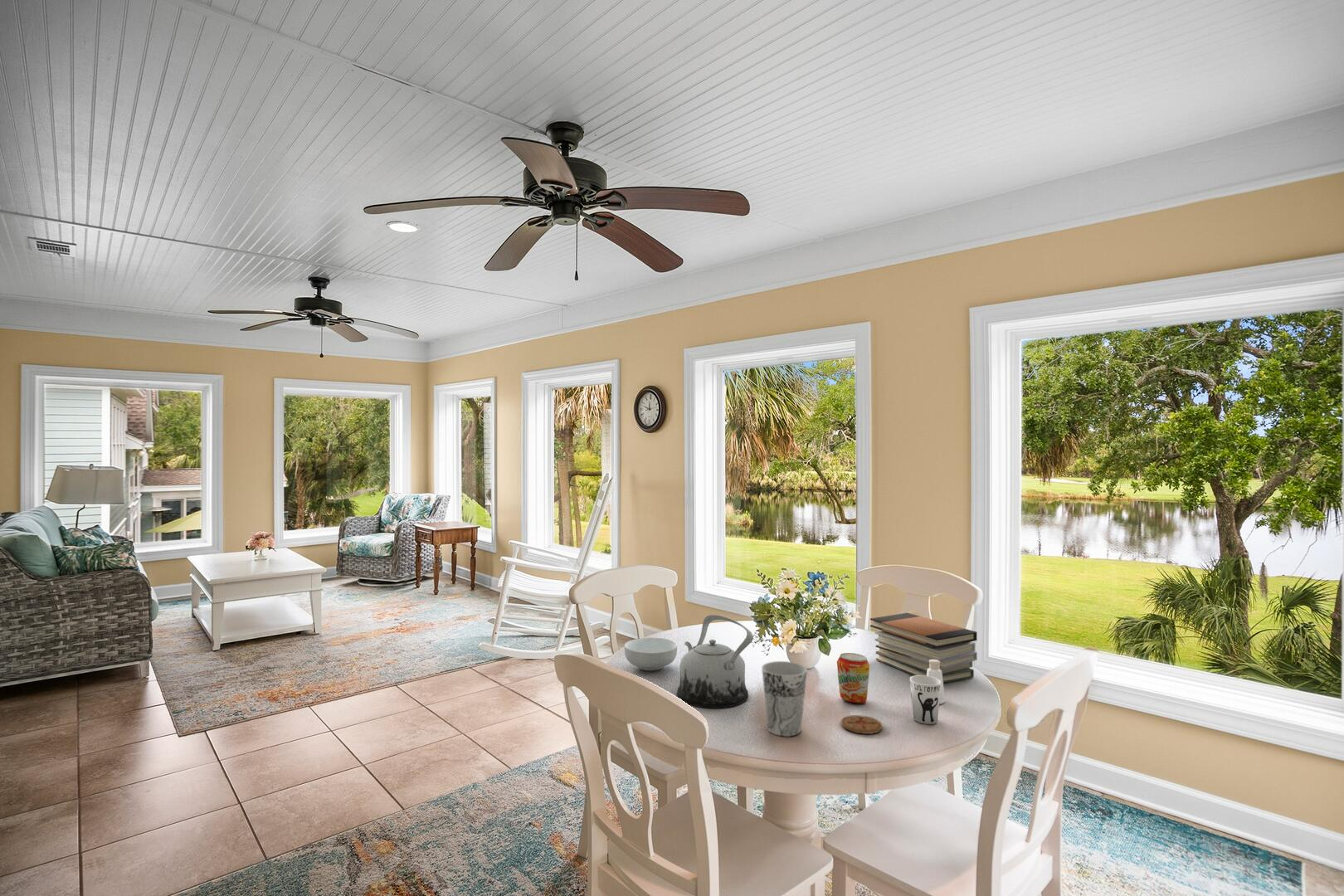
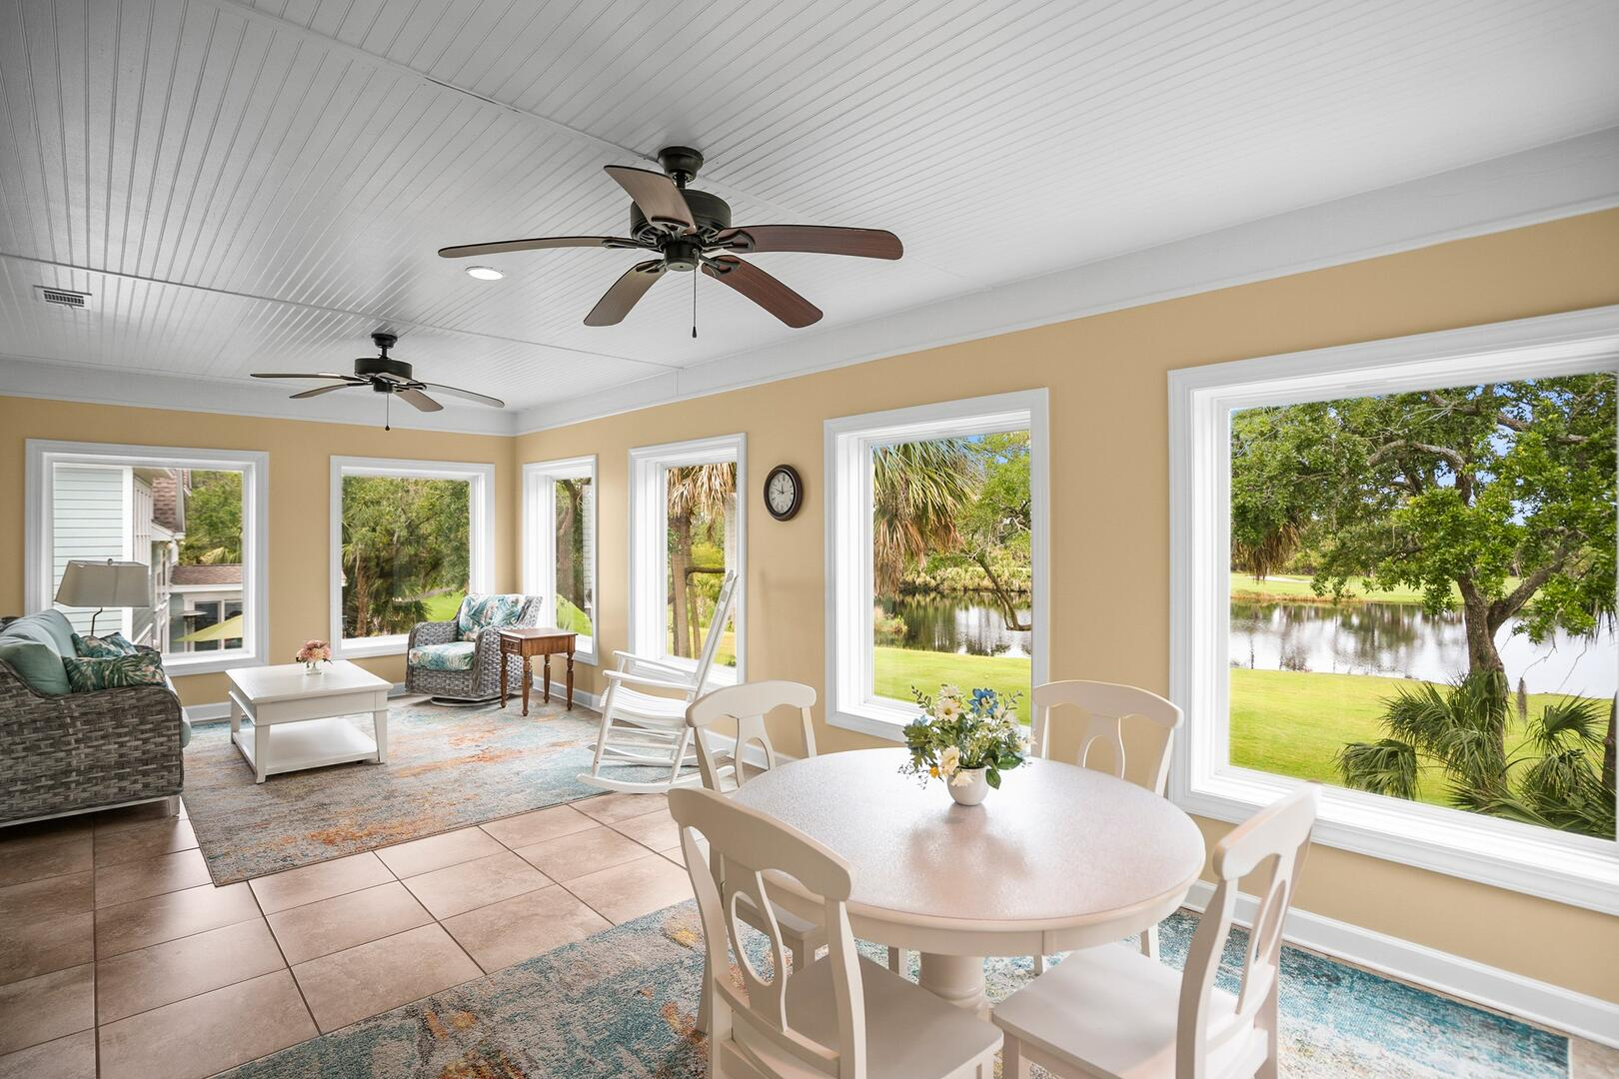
- cup [909,675,941,725]
- coaster [840,714,884,735]
- teapot [676,615,754,709]
- book stack [869,612,978,684]
- cup [761,660,808,737]
- pepper shaker [927,660,946,704]
- cereal bowl [624,637,678,671]
- beverage can [836,652,870,704]
